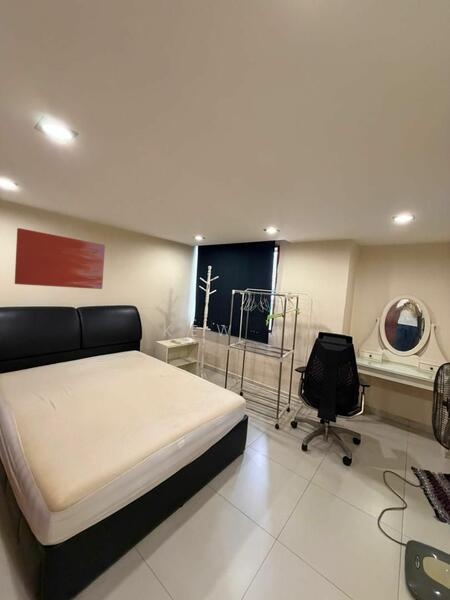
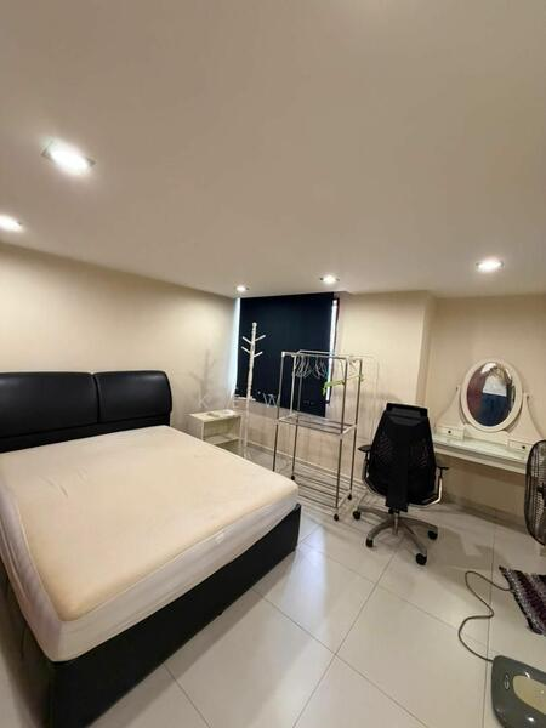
- wall art [14,227,106,290]
